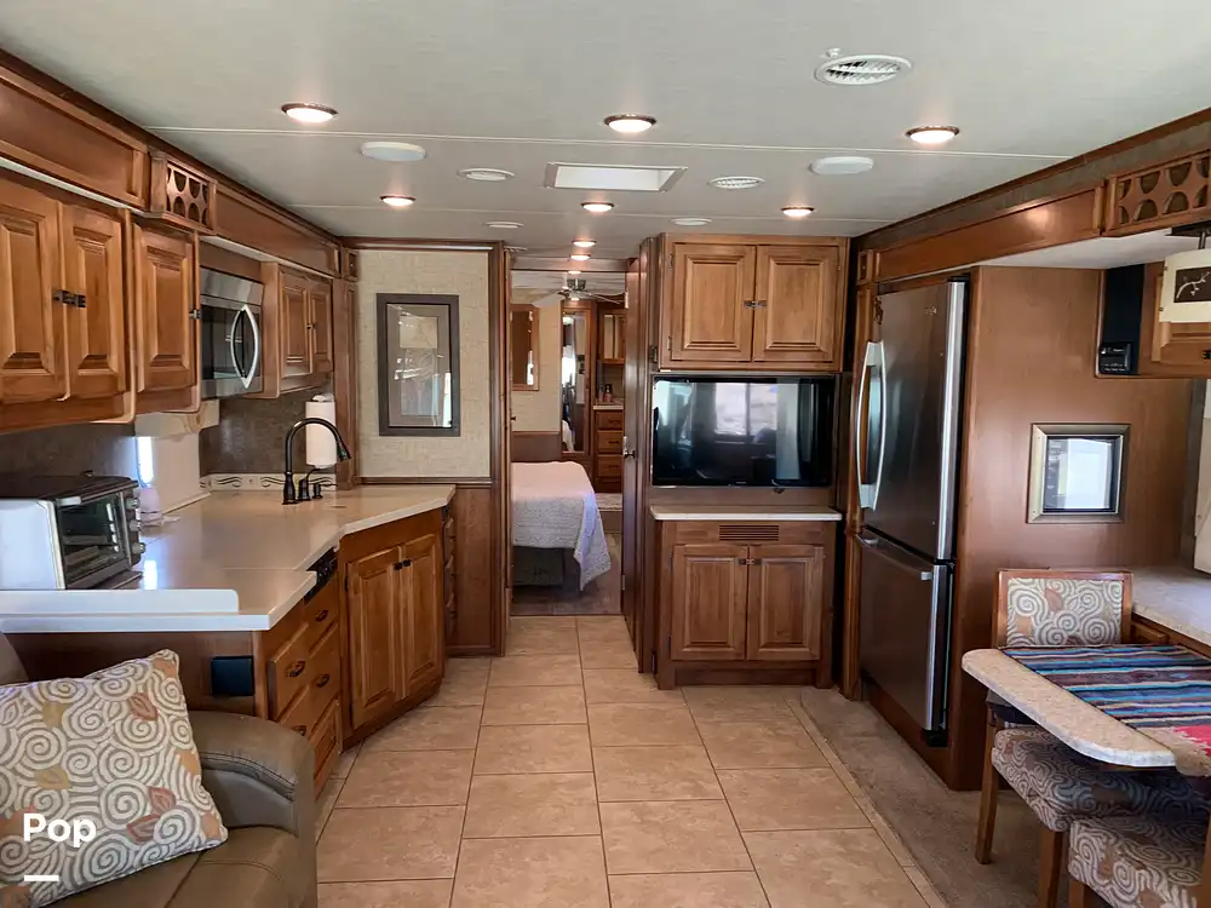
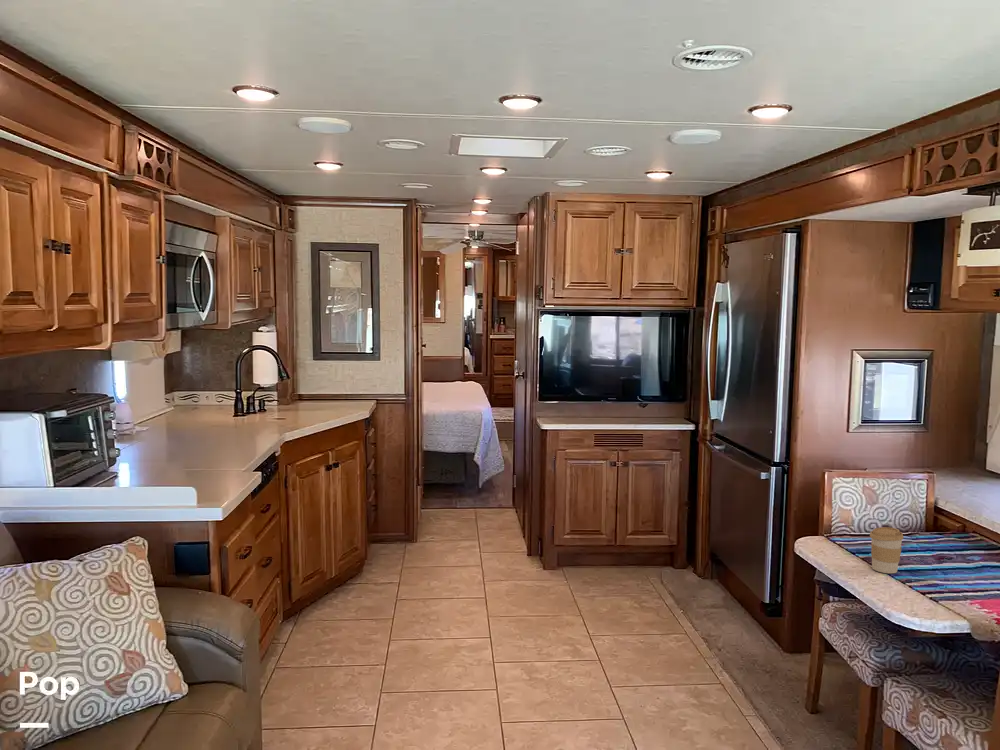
+ coffee cup [869,526,904,574]
